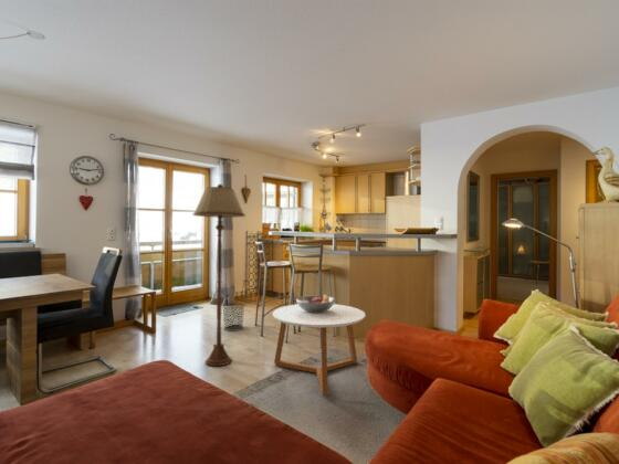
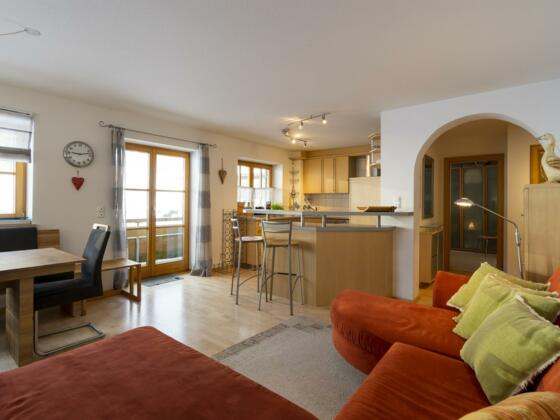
- waste bin [221,302,246,331]
- floor lamp [192,183,246,367]
- coffee table [272,303,366,396]
- fruit bowl [295,294,337,313]
